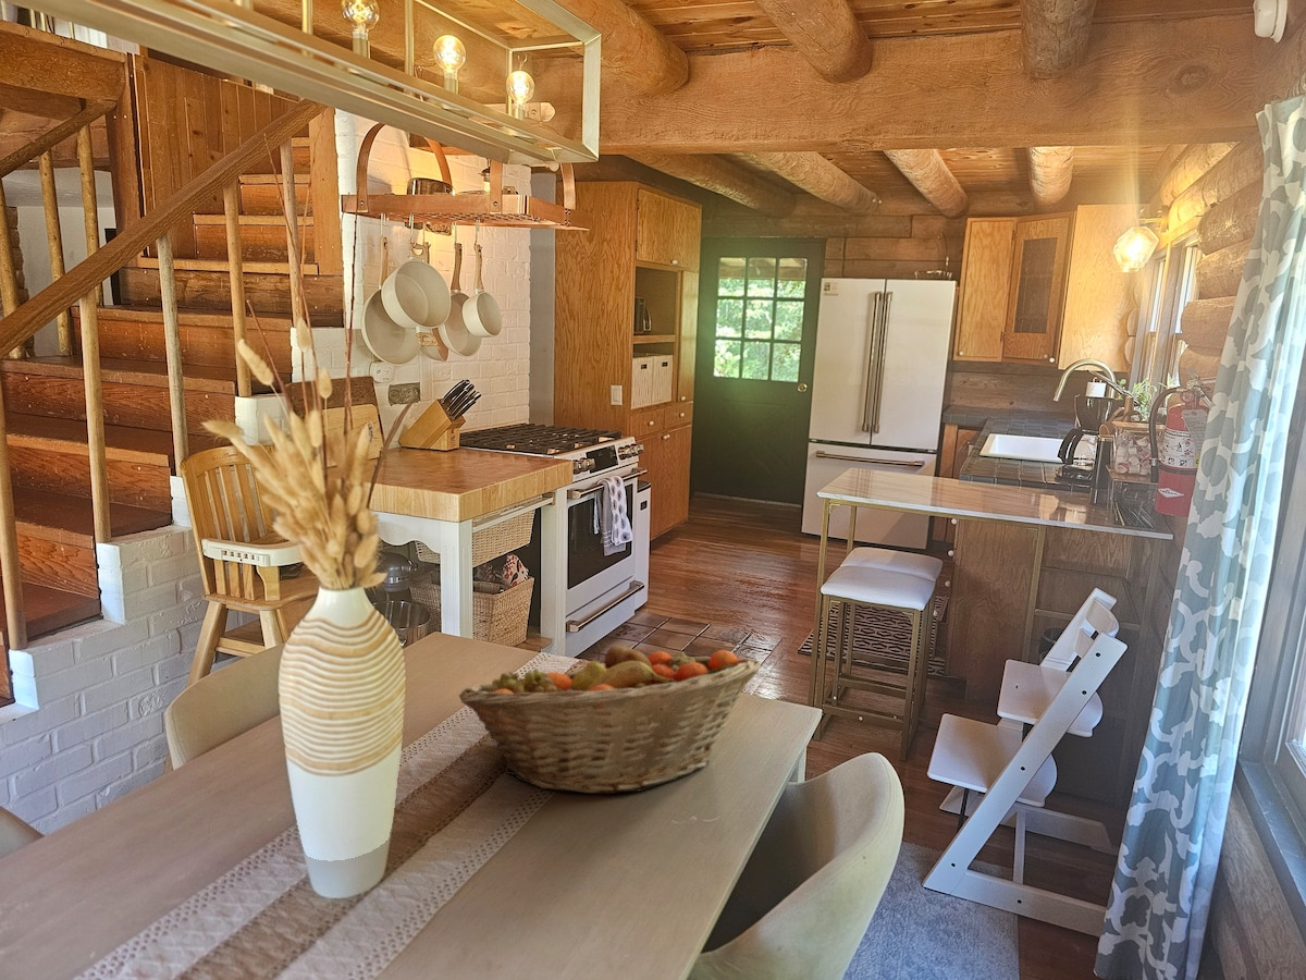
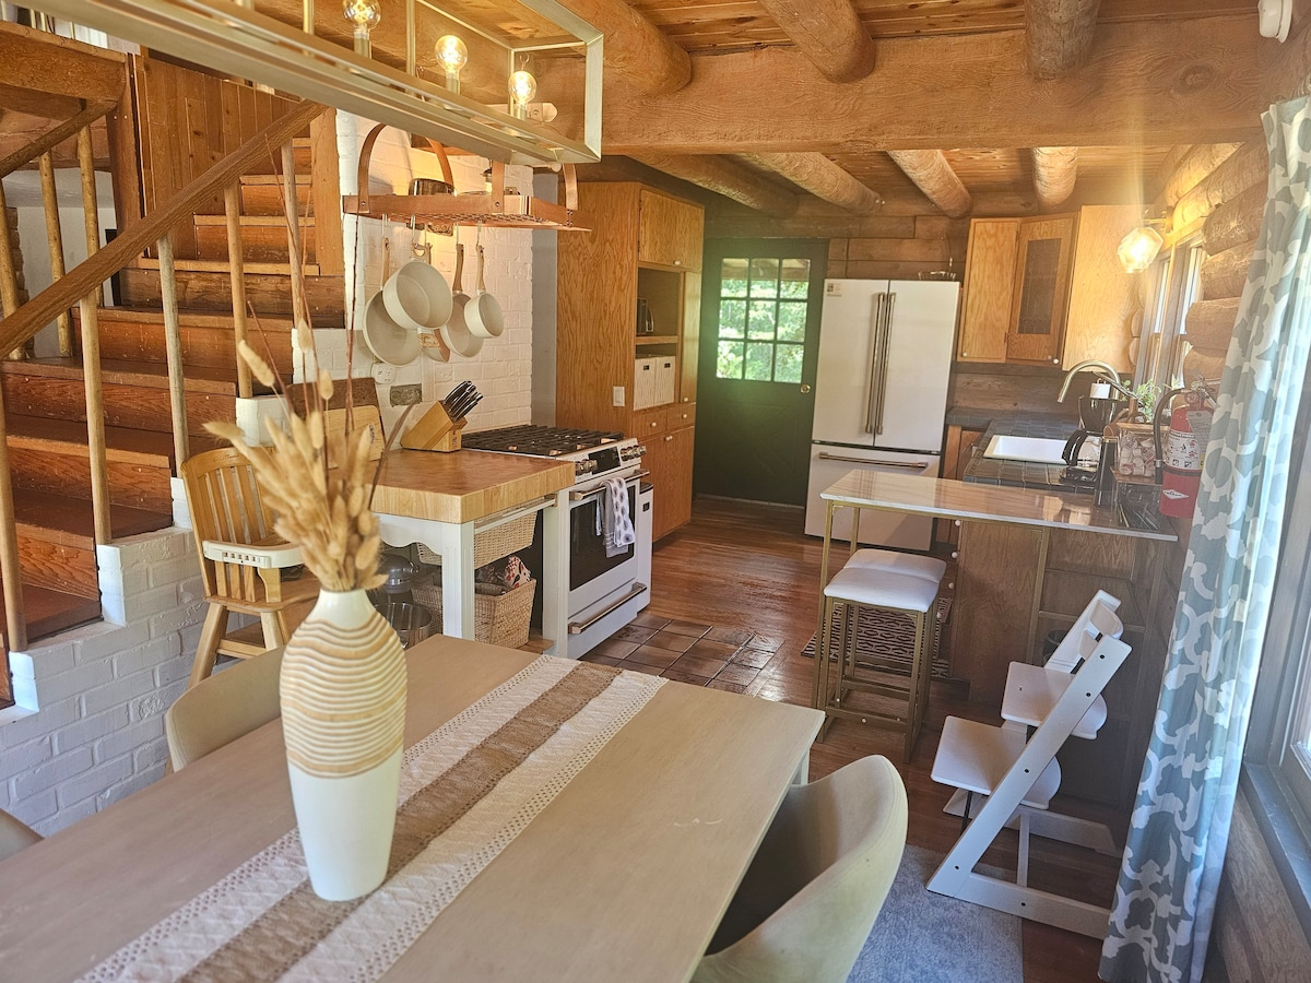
- fruit basket [458,642,762,795]
